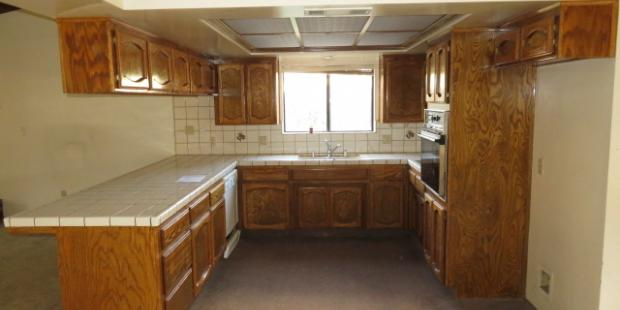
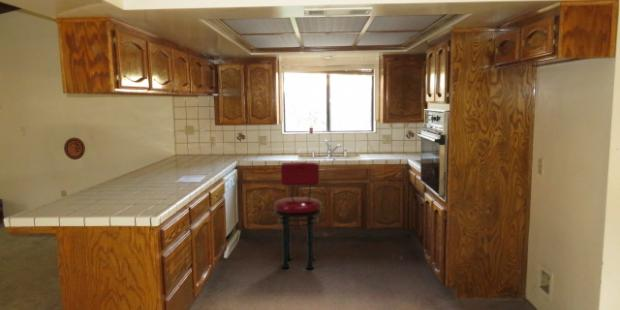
+ decorative plate [63,137,86,161]
+ stool [273,161,323,270]
